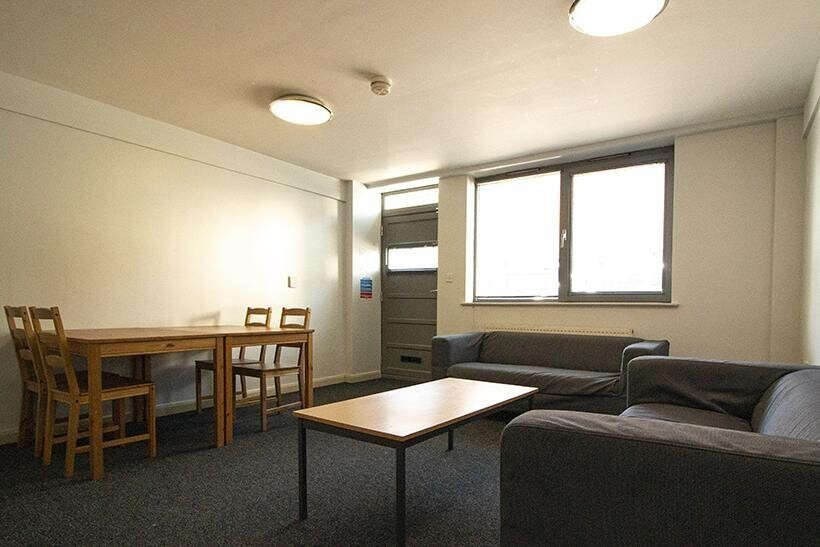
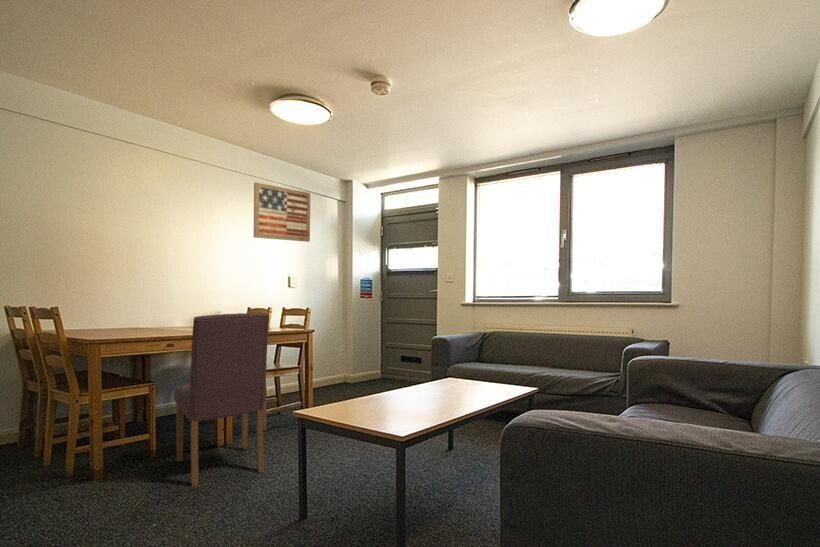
+ dining chair [173,312,270,488]
+ wall art [253,181,311,243]
